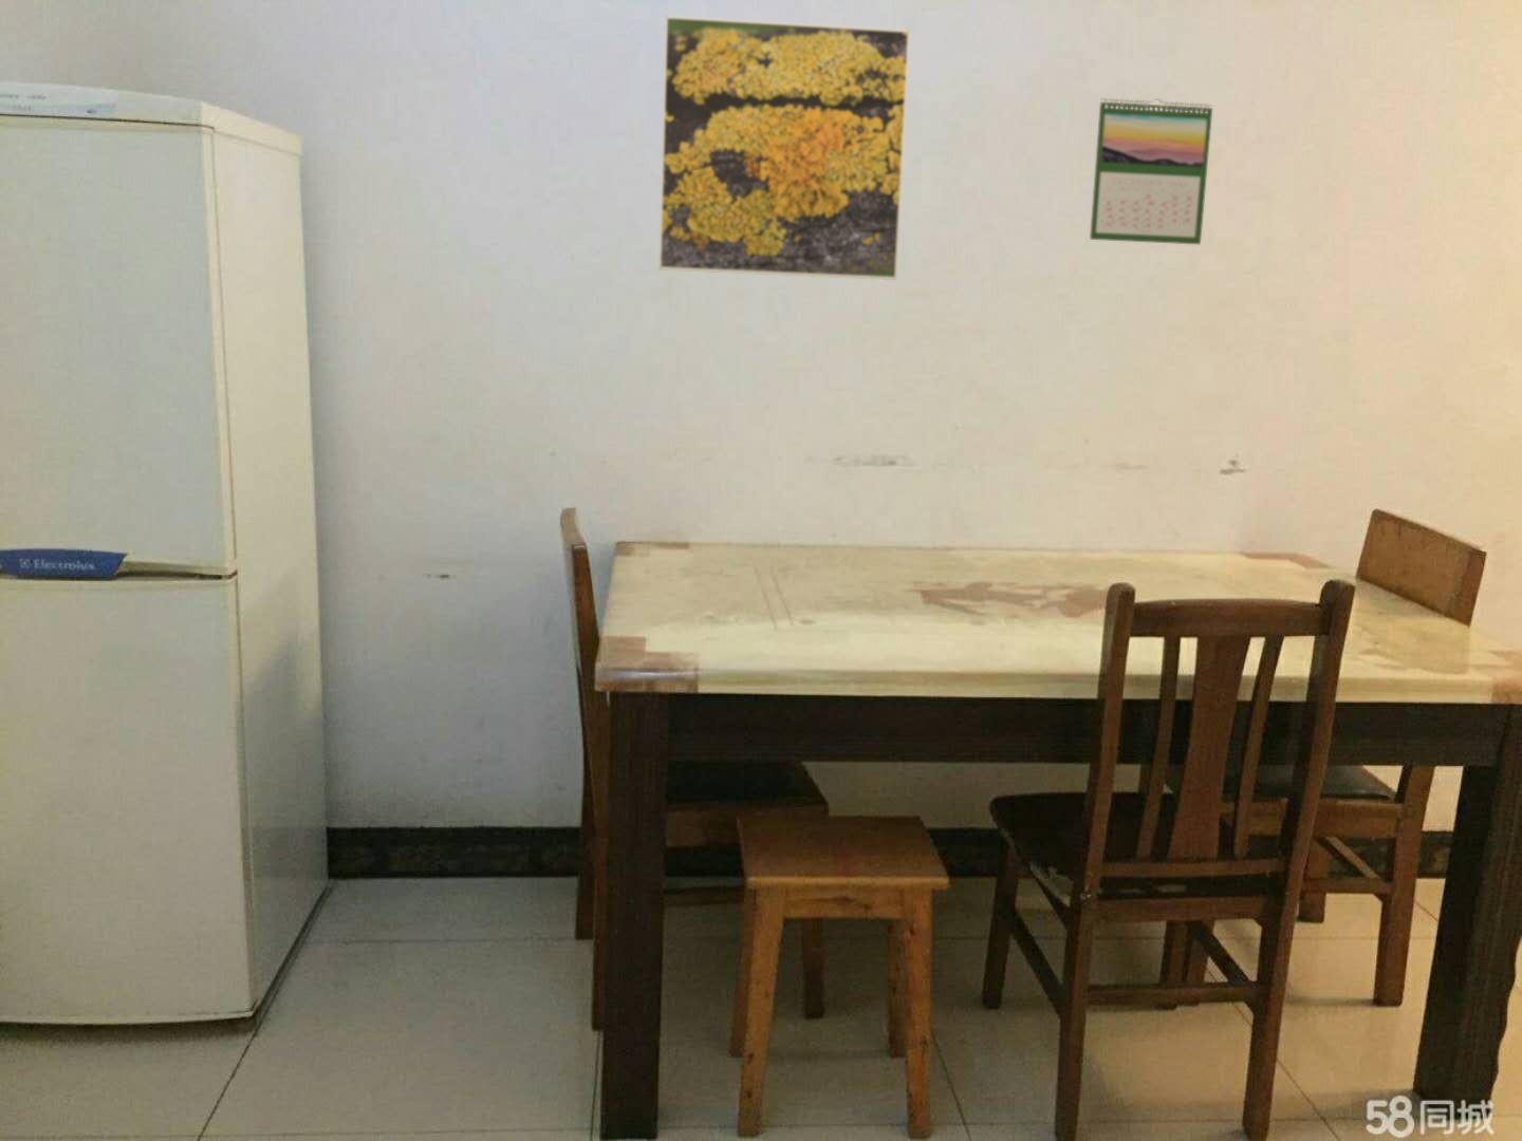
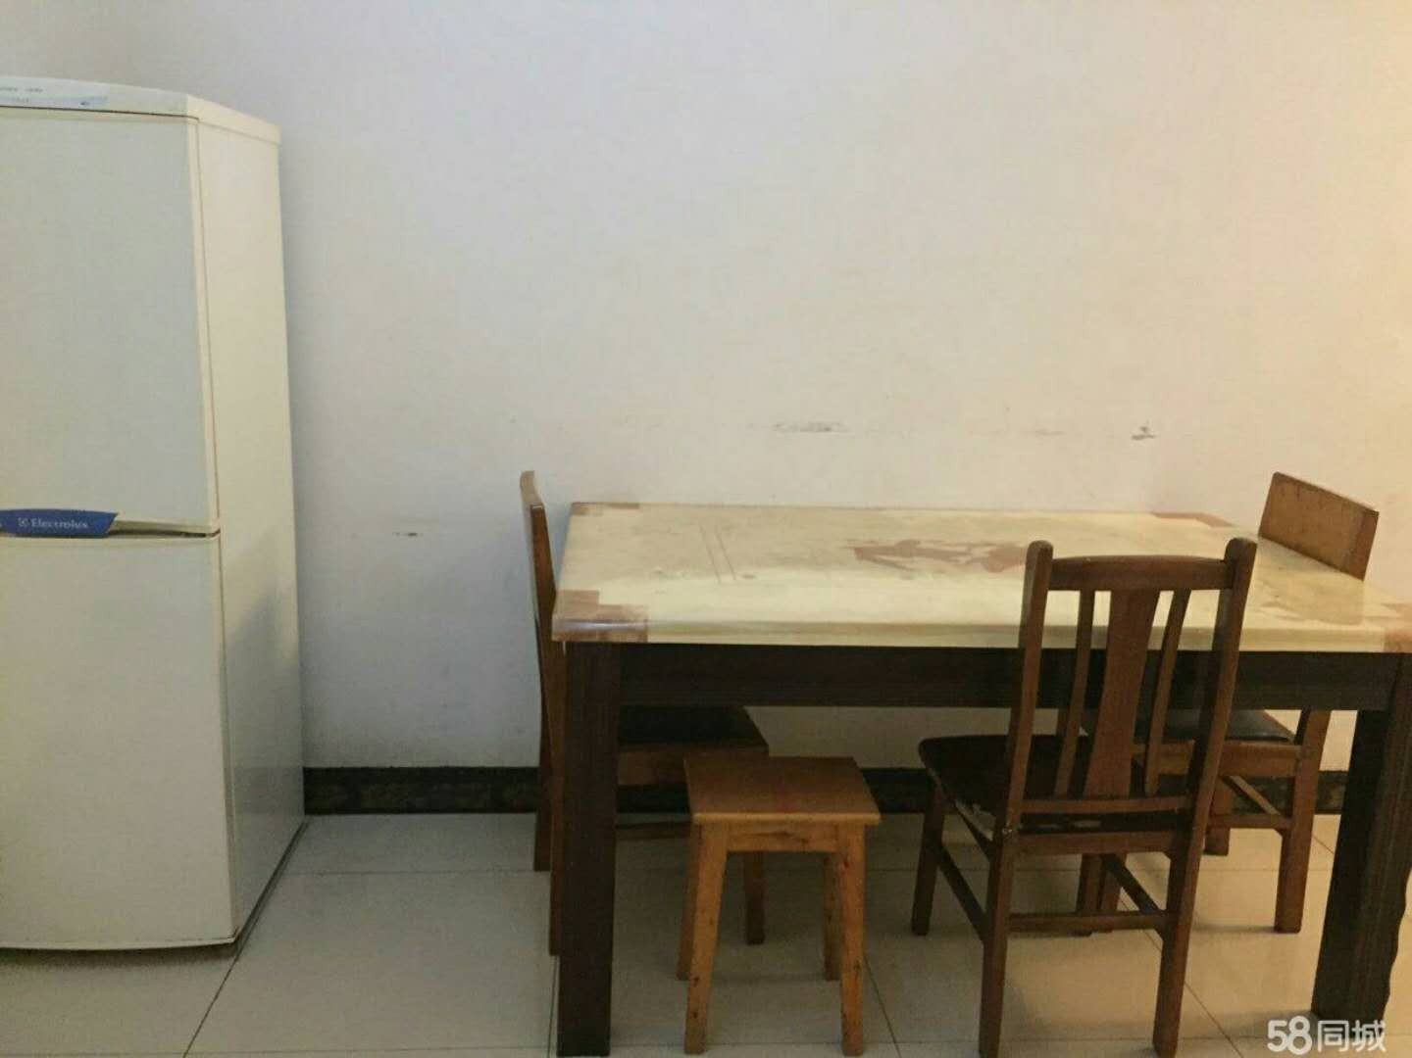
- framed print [658,14,911,280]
- calendar [1088,97,1213,246]
